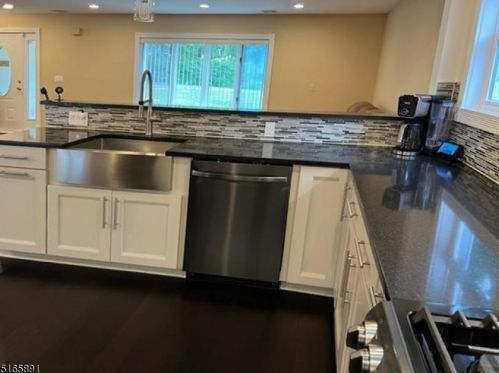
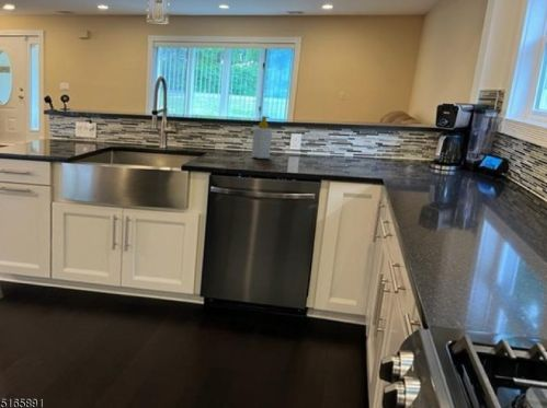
+ soap bottle [251,115,273,160]
